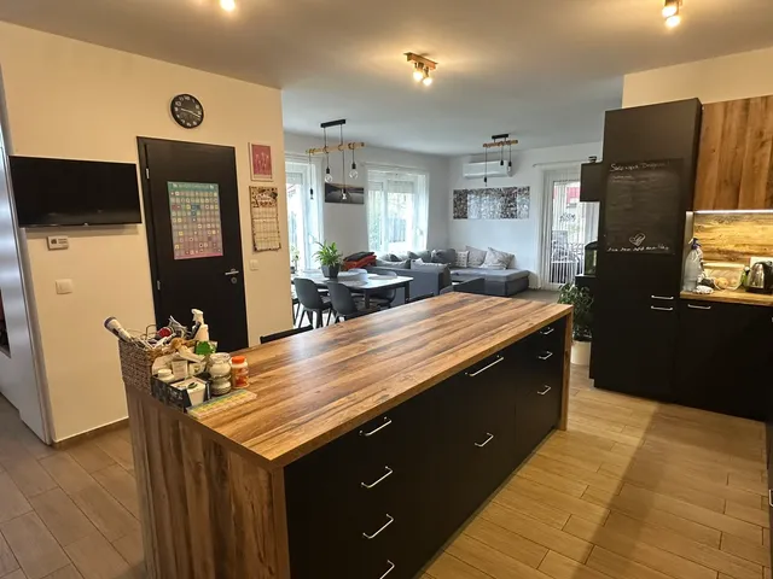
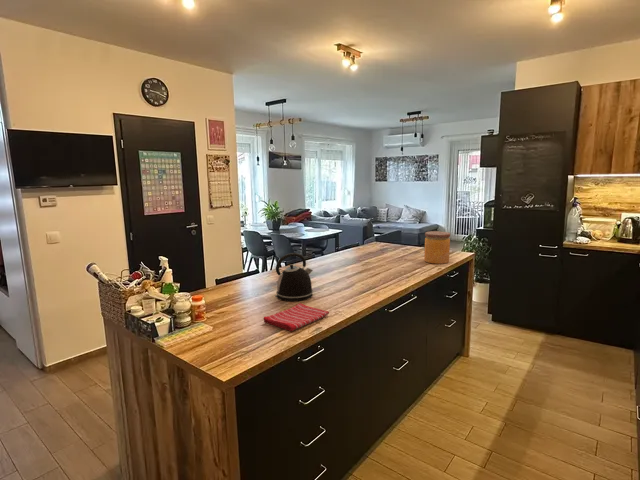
+ jar [423,230,451,265]
+ kettle [274,252,314,302]
+ dish towel [262,302,330,332]
